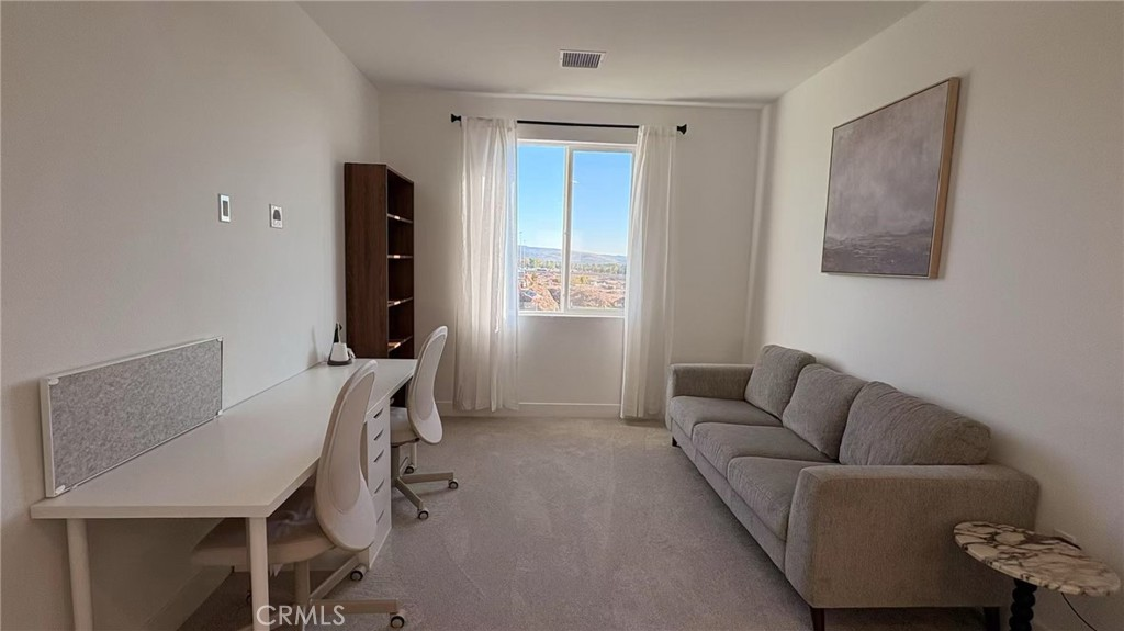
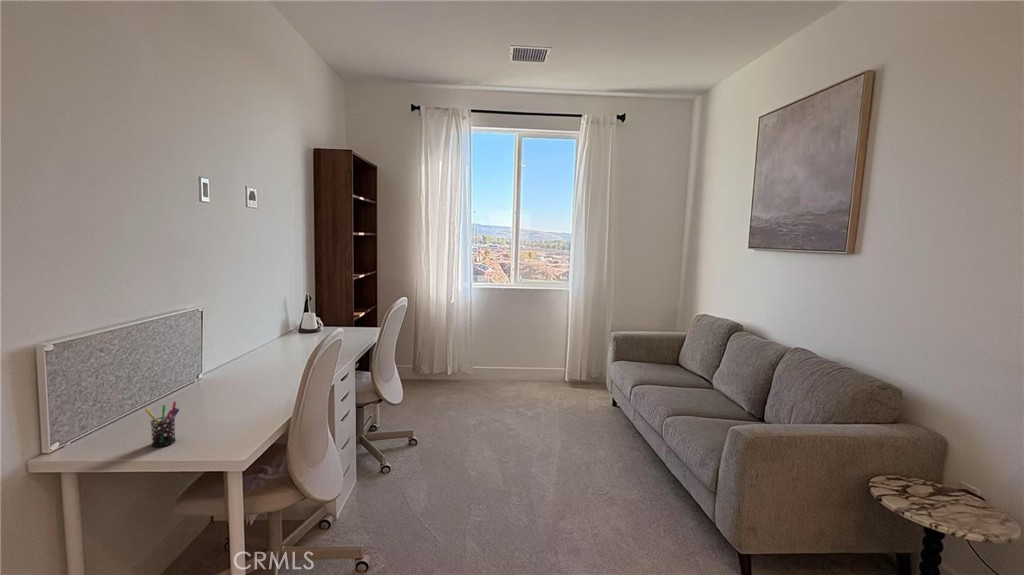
+ pen holder [144,401,180,448]
